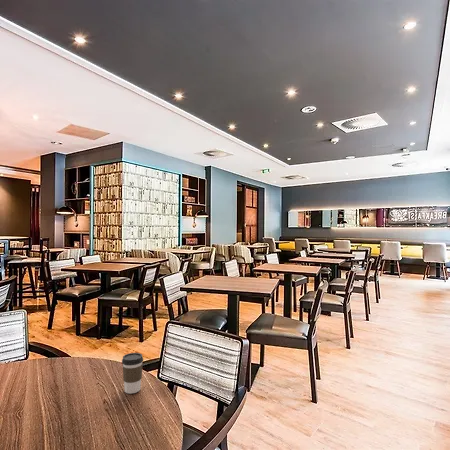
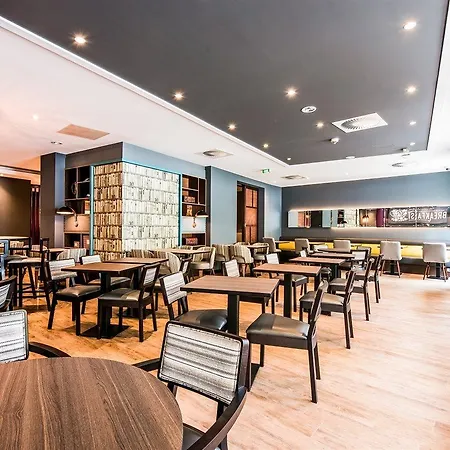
- coffee cup [121,352,144,395]
